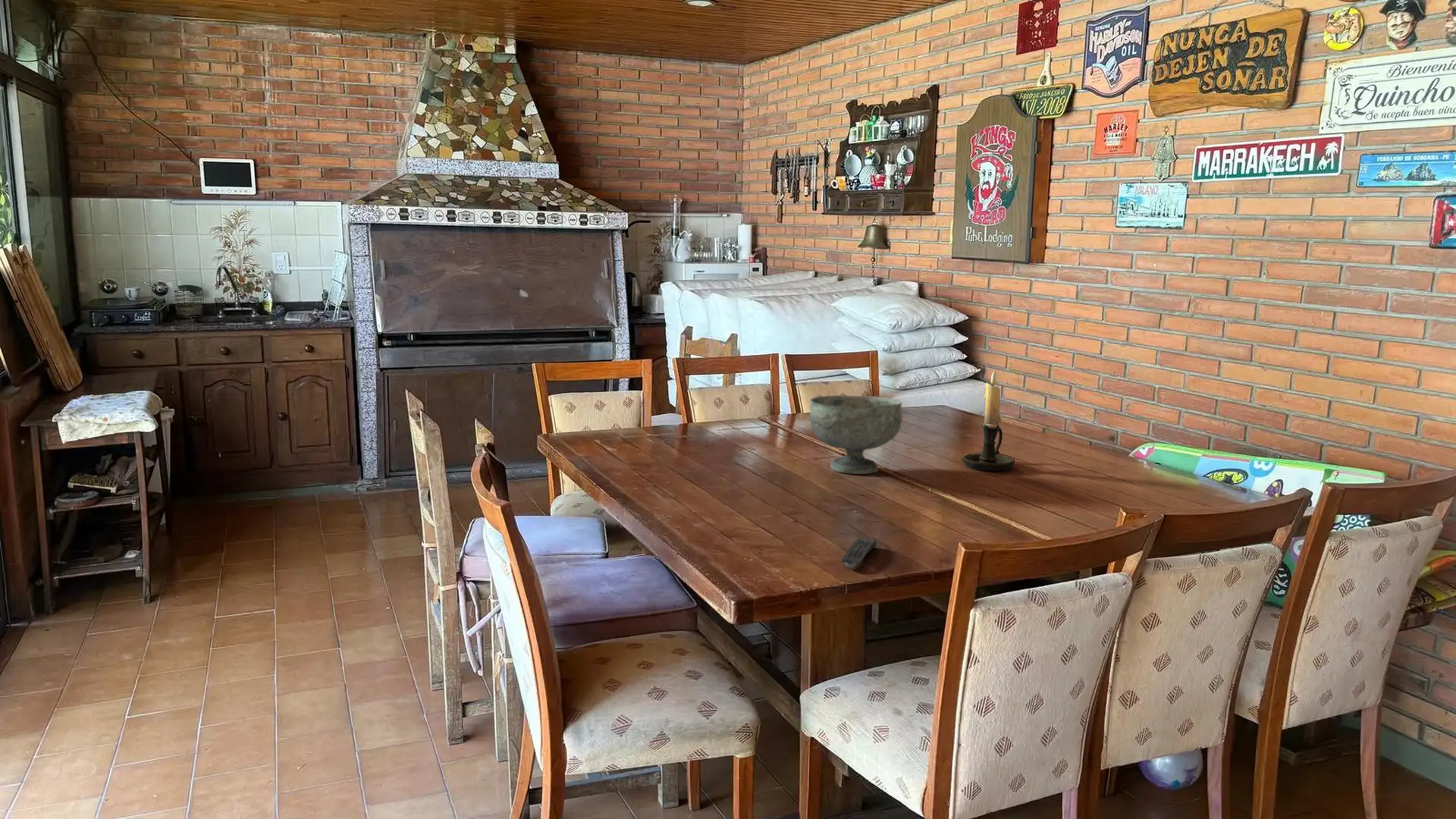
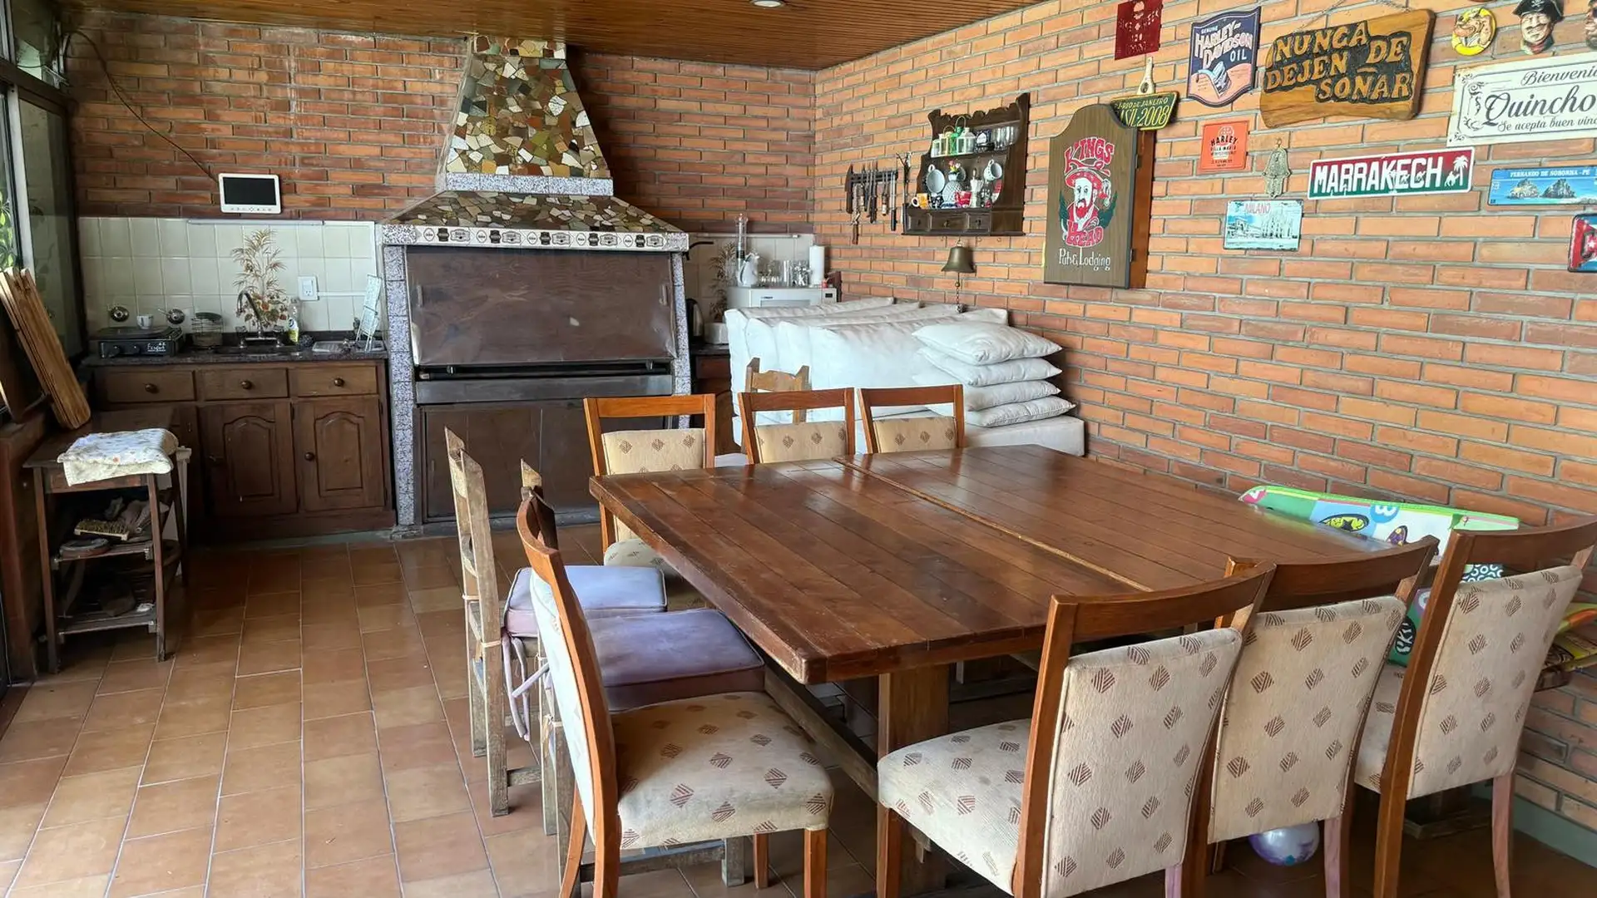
- candle holder [962,369,1015,472]
- remote control [841,538,877,569]
- decorative bowl [809,394,902,475]
